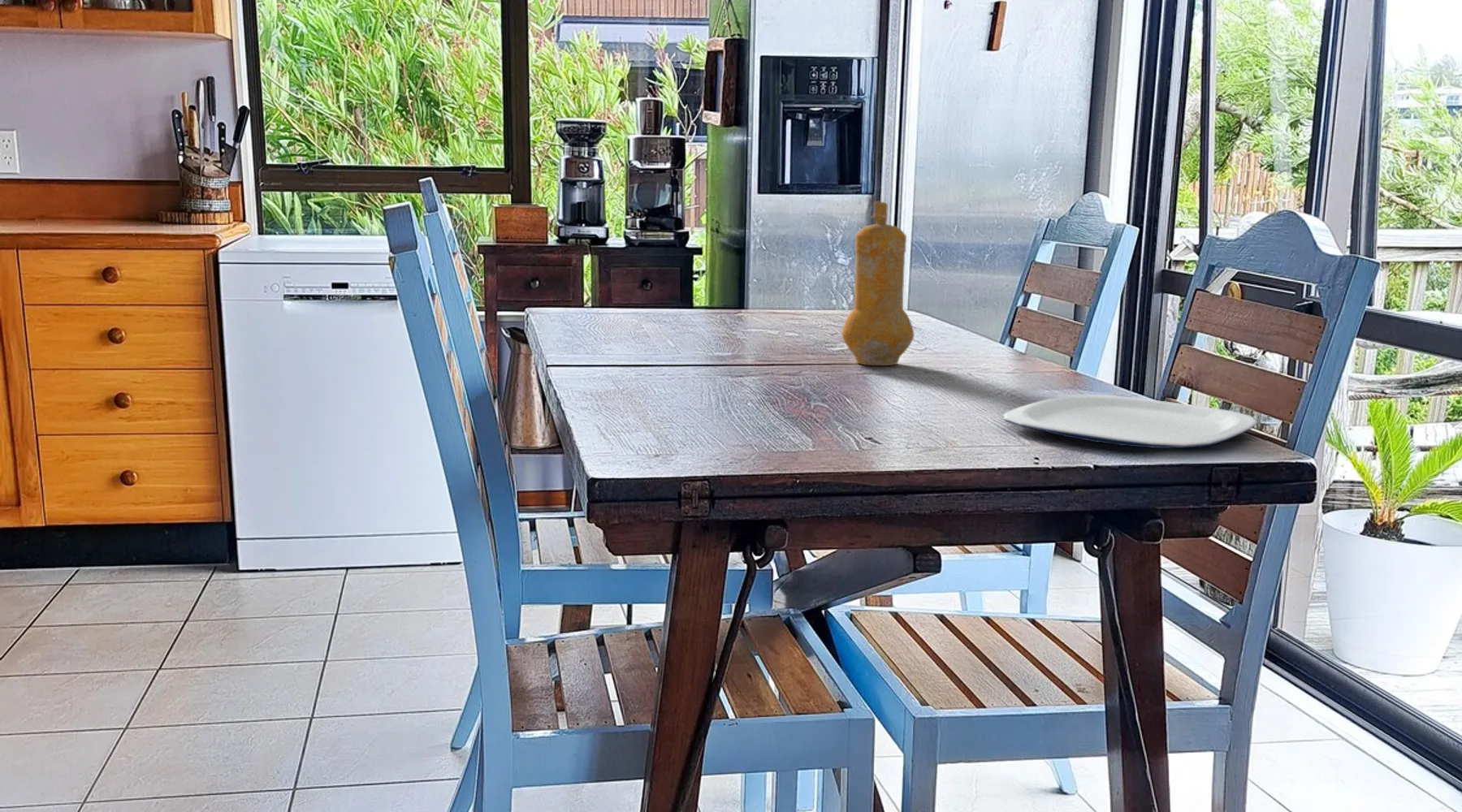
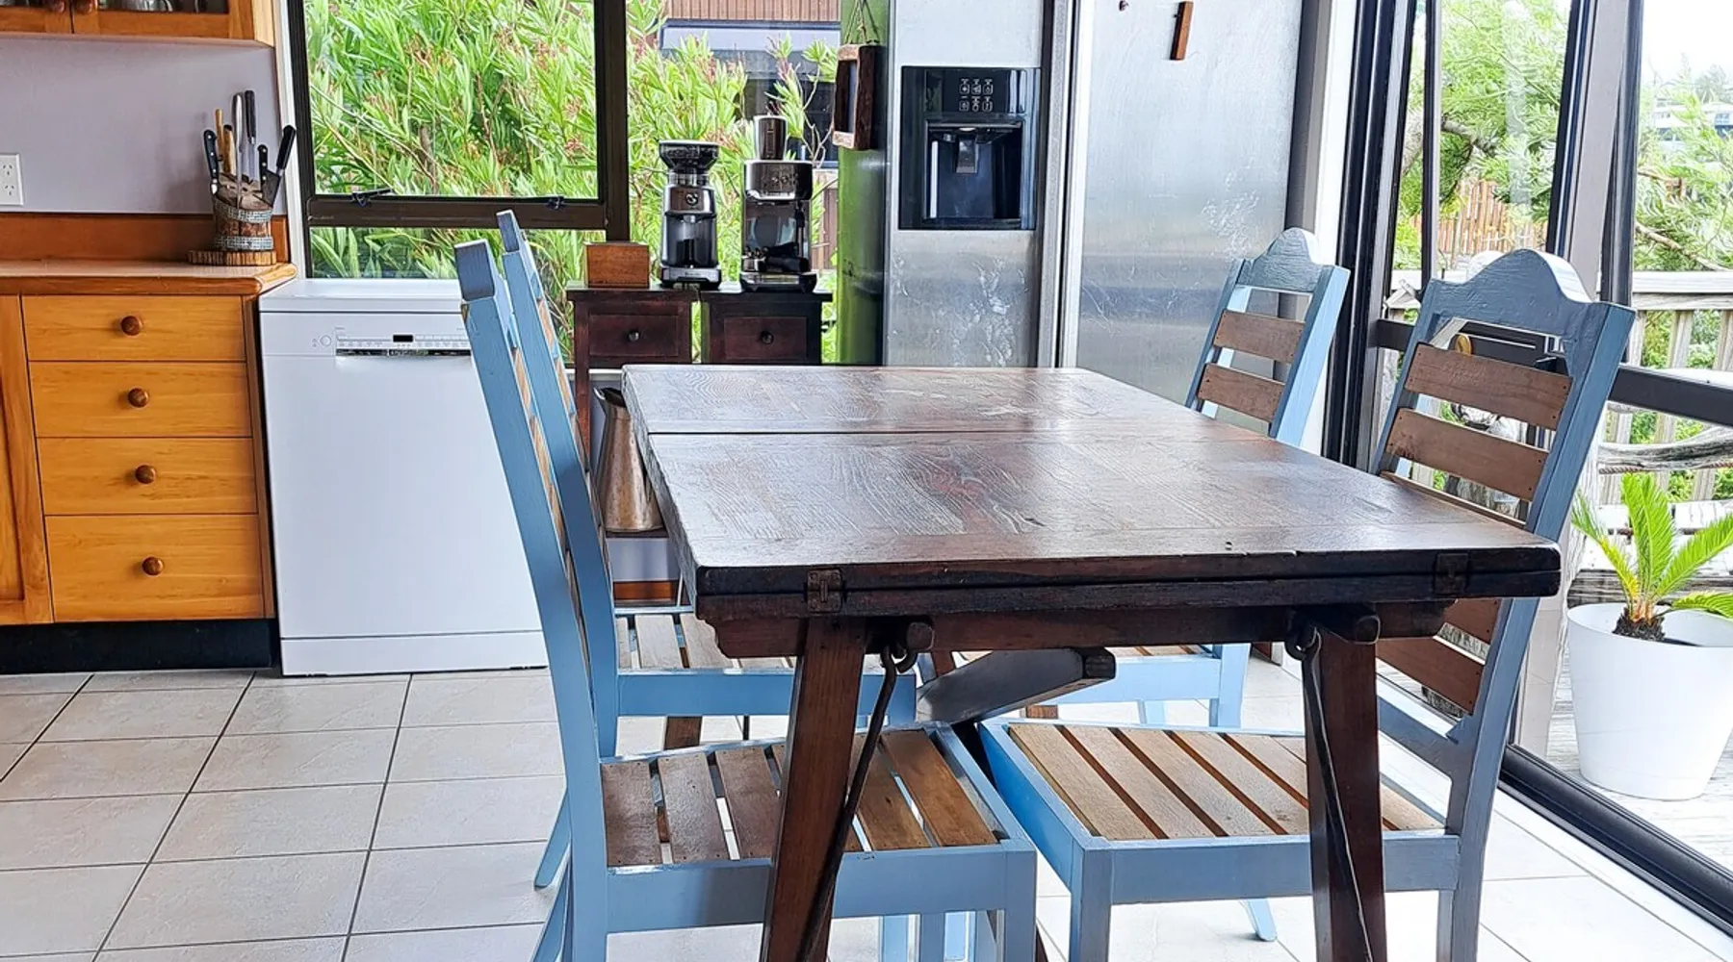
- pepper mill [841,201,915,366]
- plate [1004,394,1258,449]
